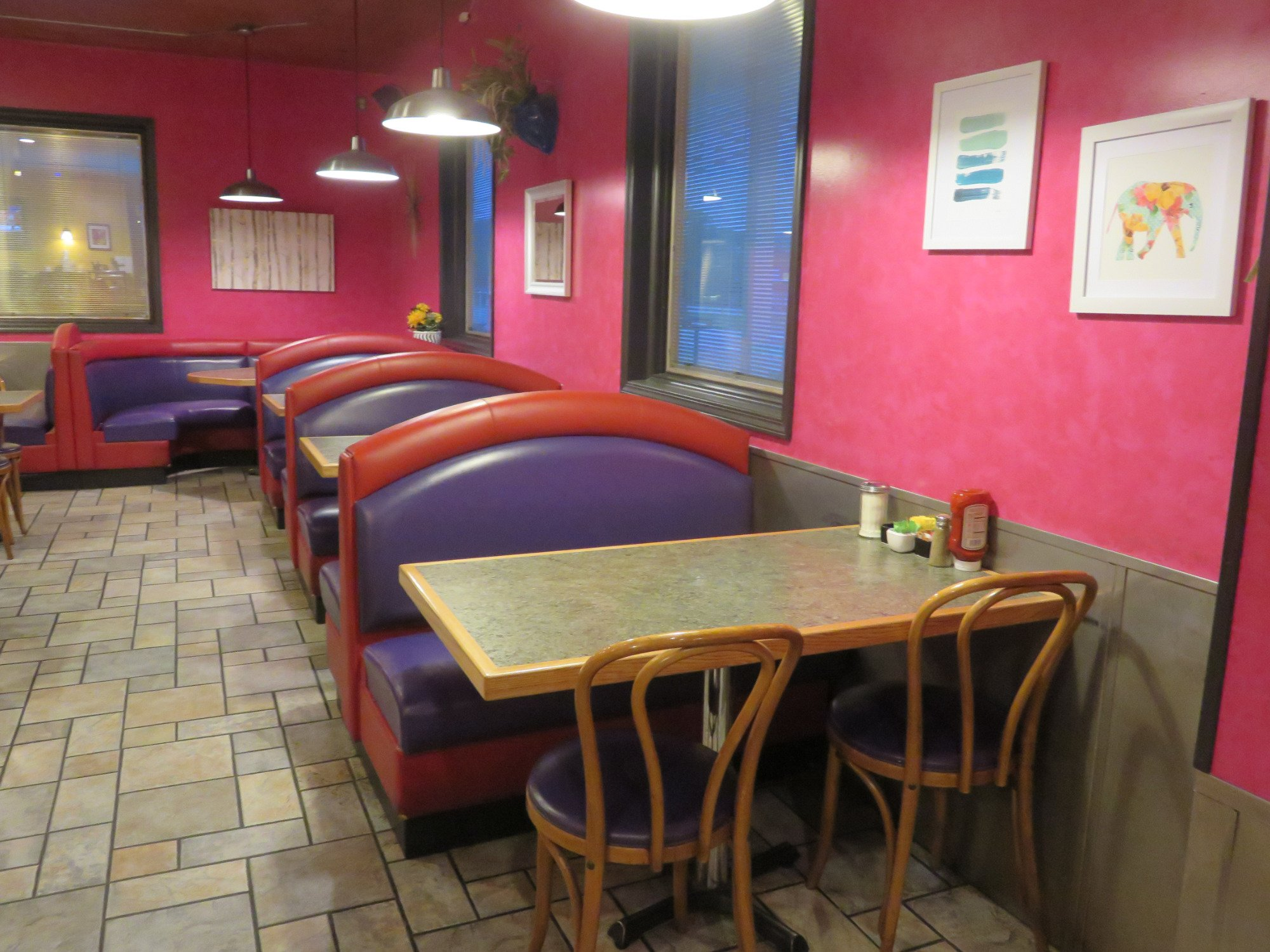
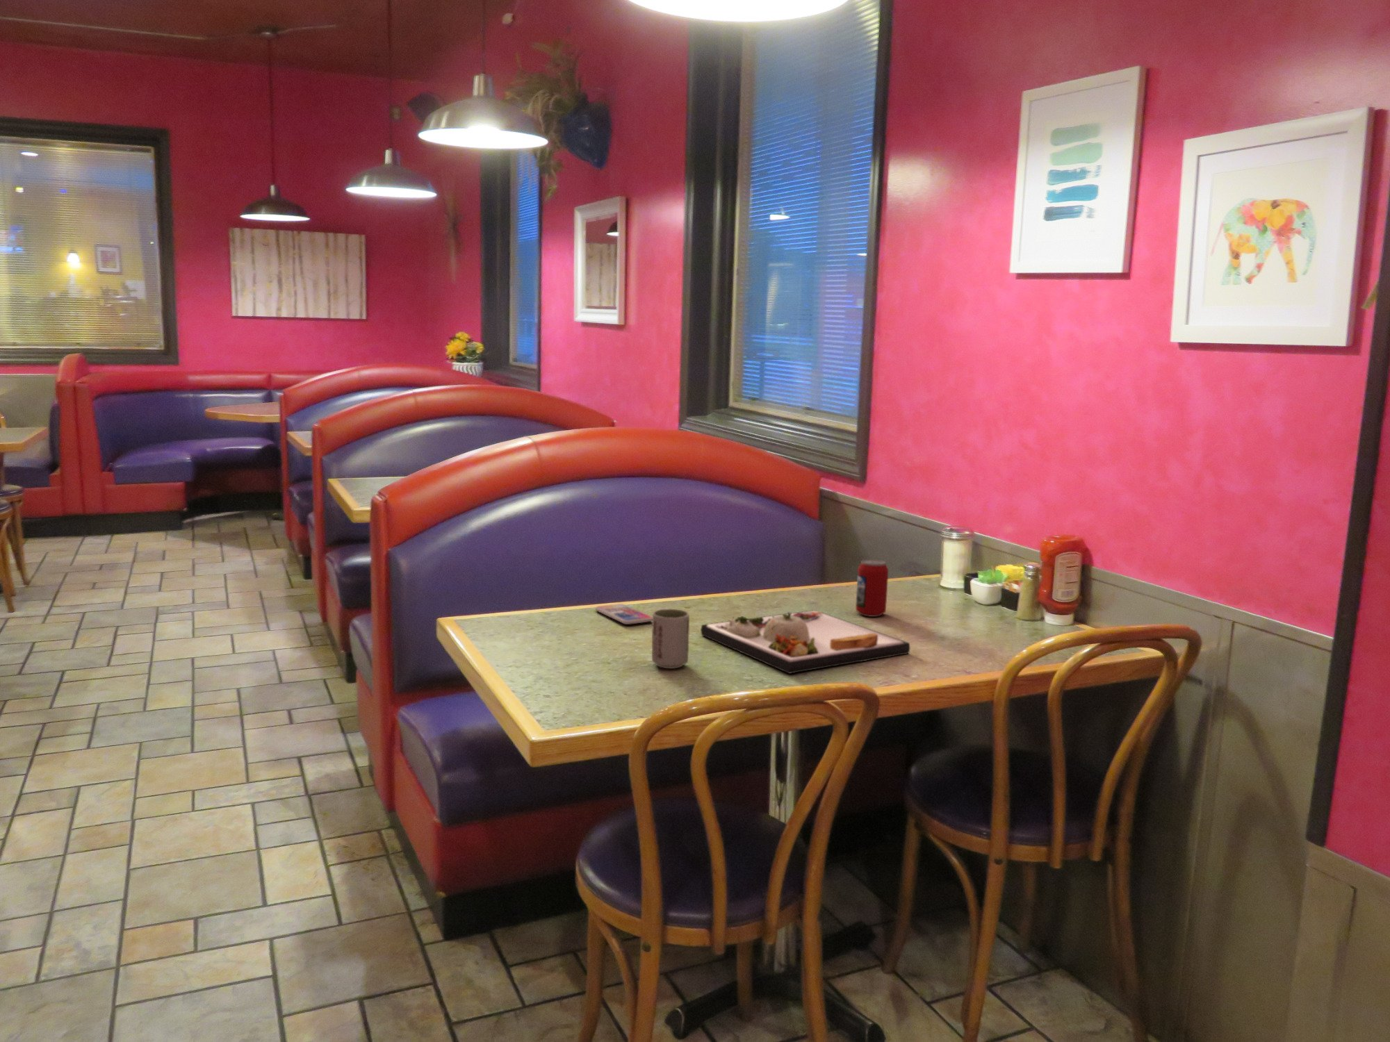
+ dinner plate [699,610,911,674]
+ cup [651,609,691,669]
+ smartphone [595,603,652,625]
+ beverage can [855,558,889,617]
